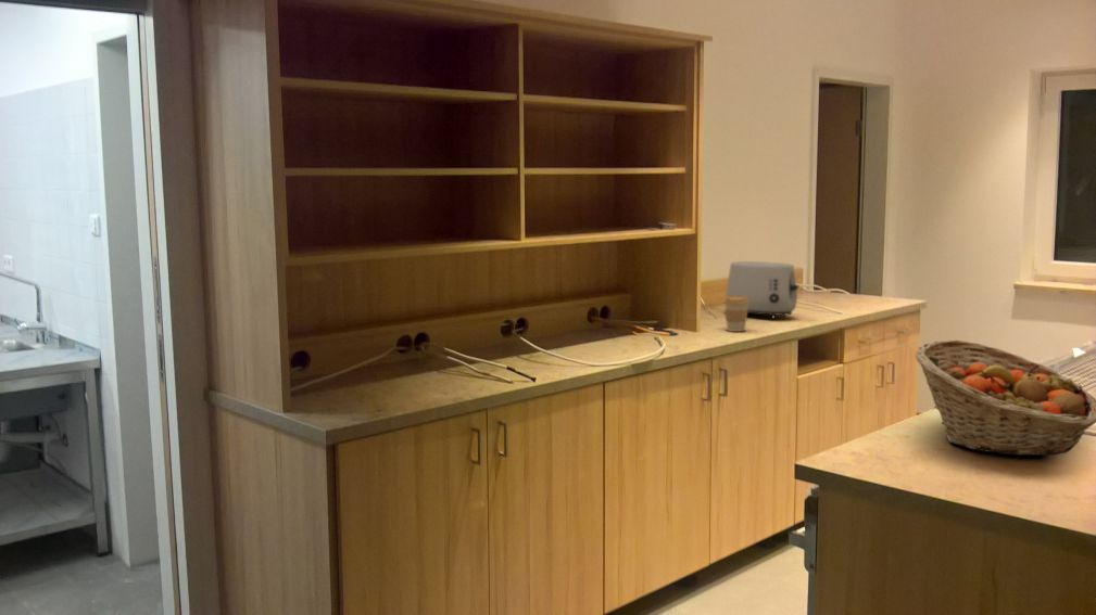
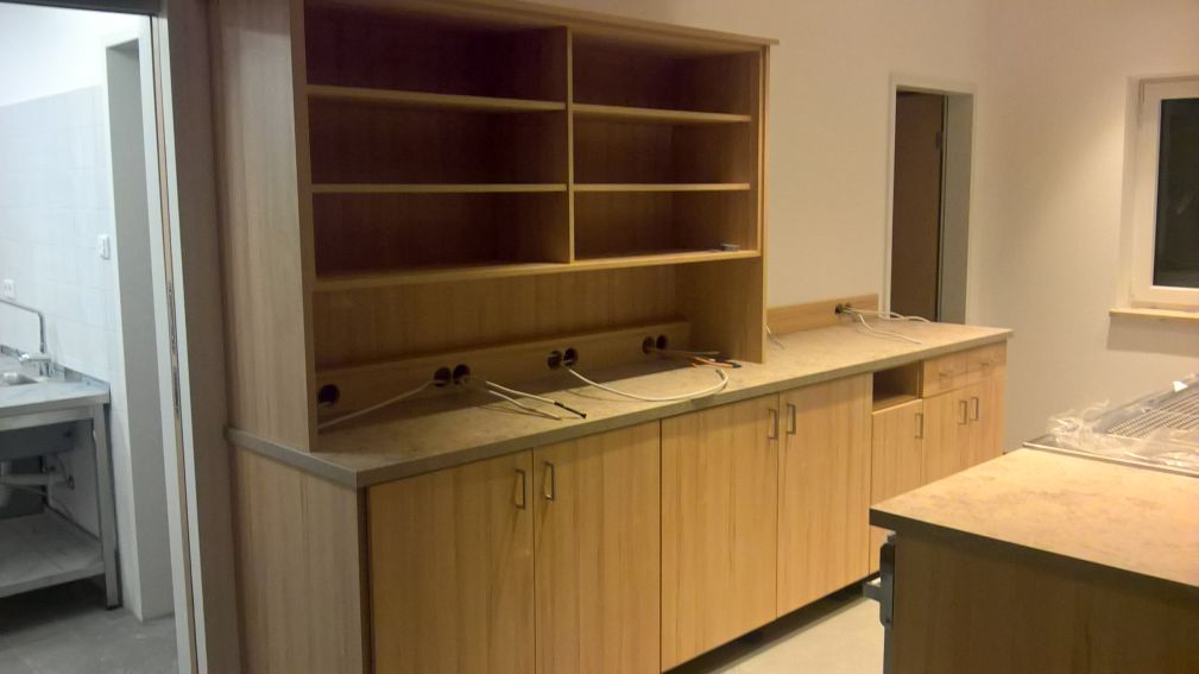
- toaster [725,260,801,319]
- coffee cup [723,295,748,332]
- fruit basket [914,339,1096,457]
